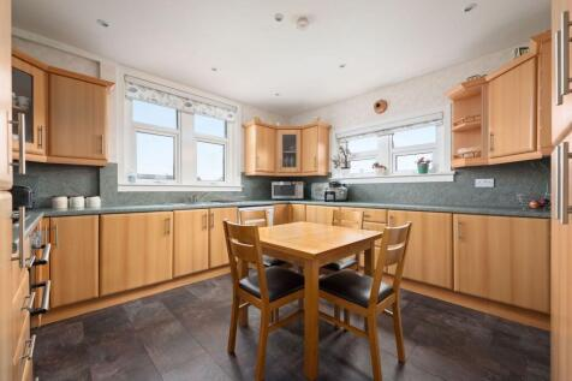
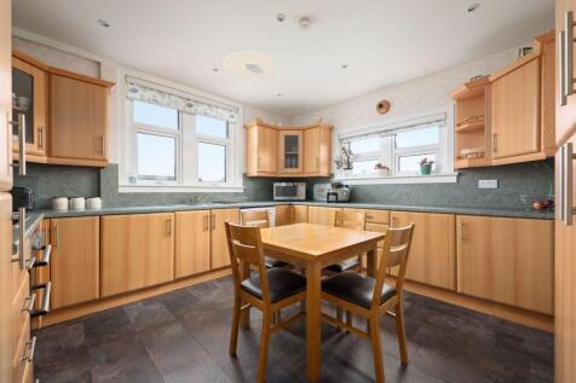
+ ceiling light [221,50,280,80]
